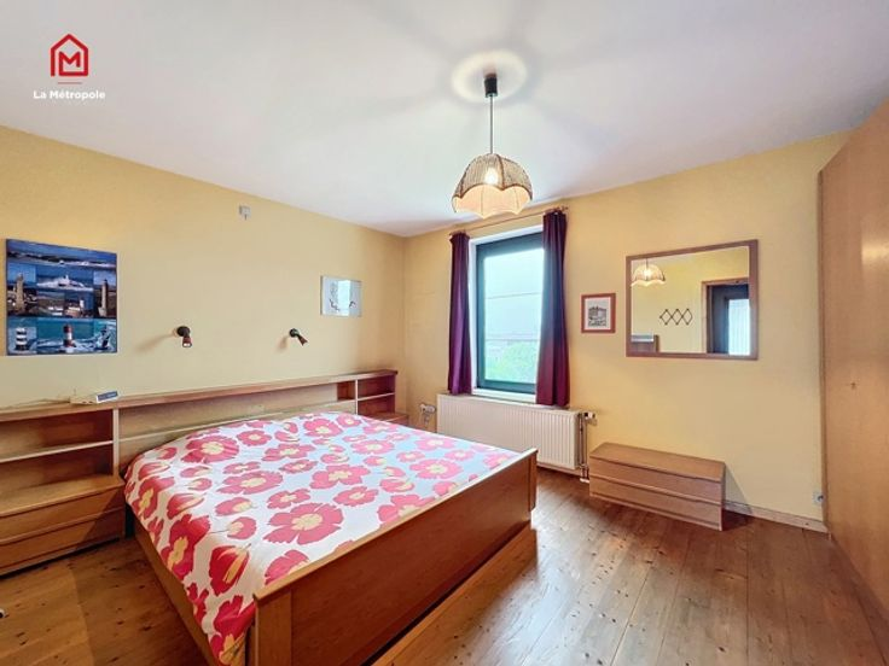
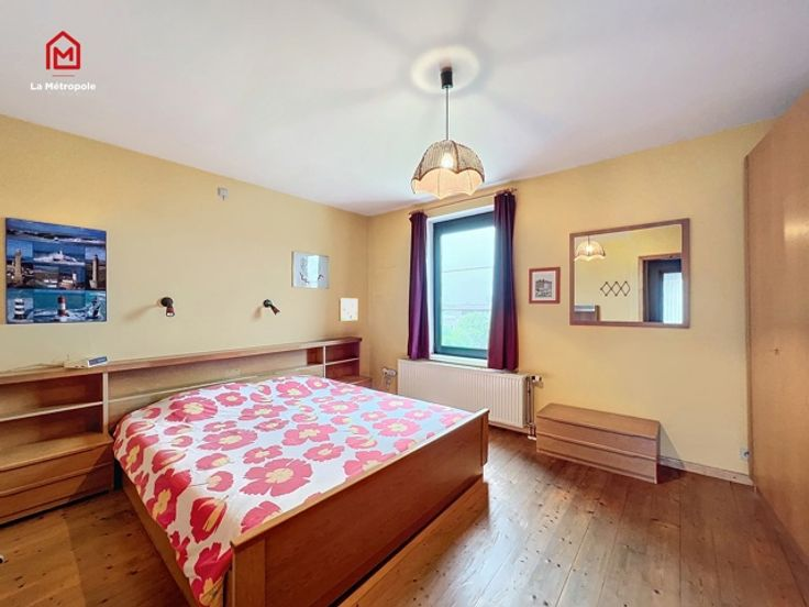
+ wall art [337,297,359,322]
